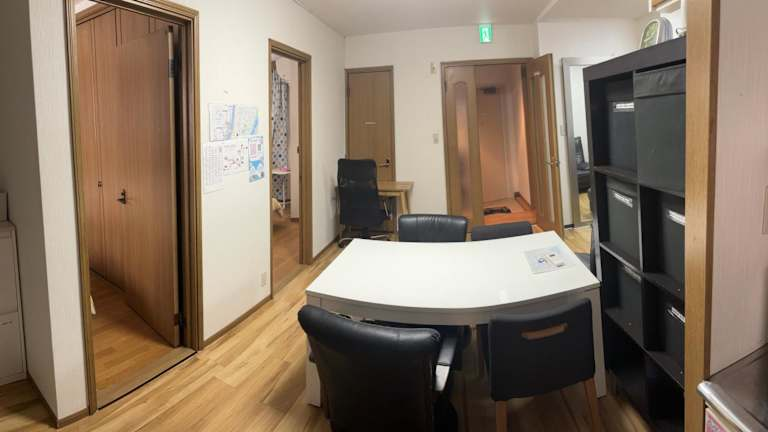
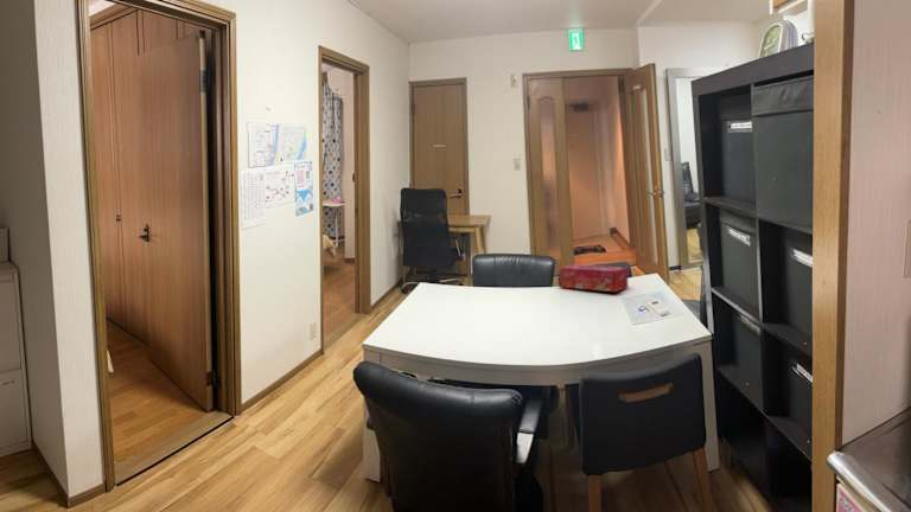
+ tissue box [559,263,630,293]
